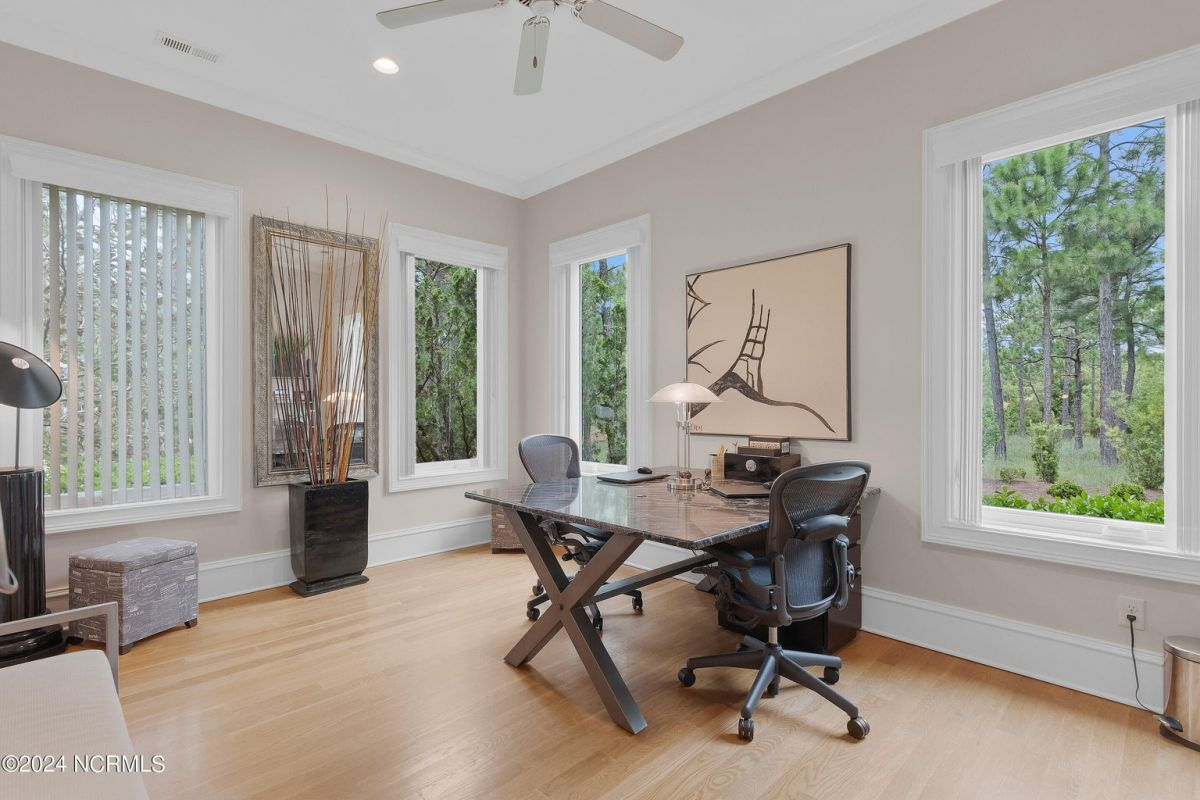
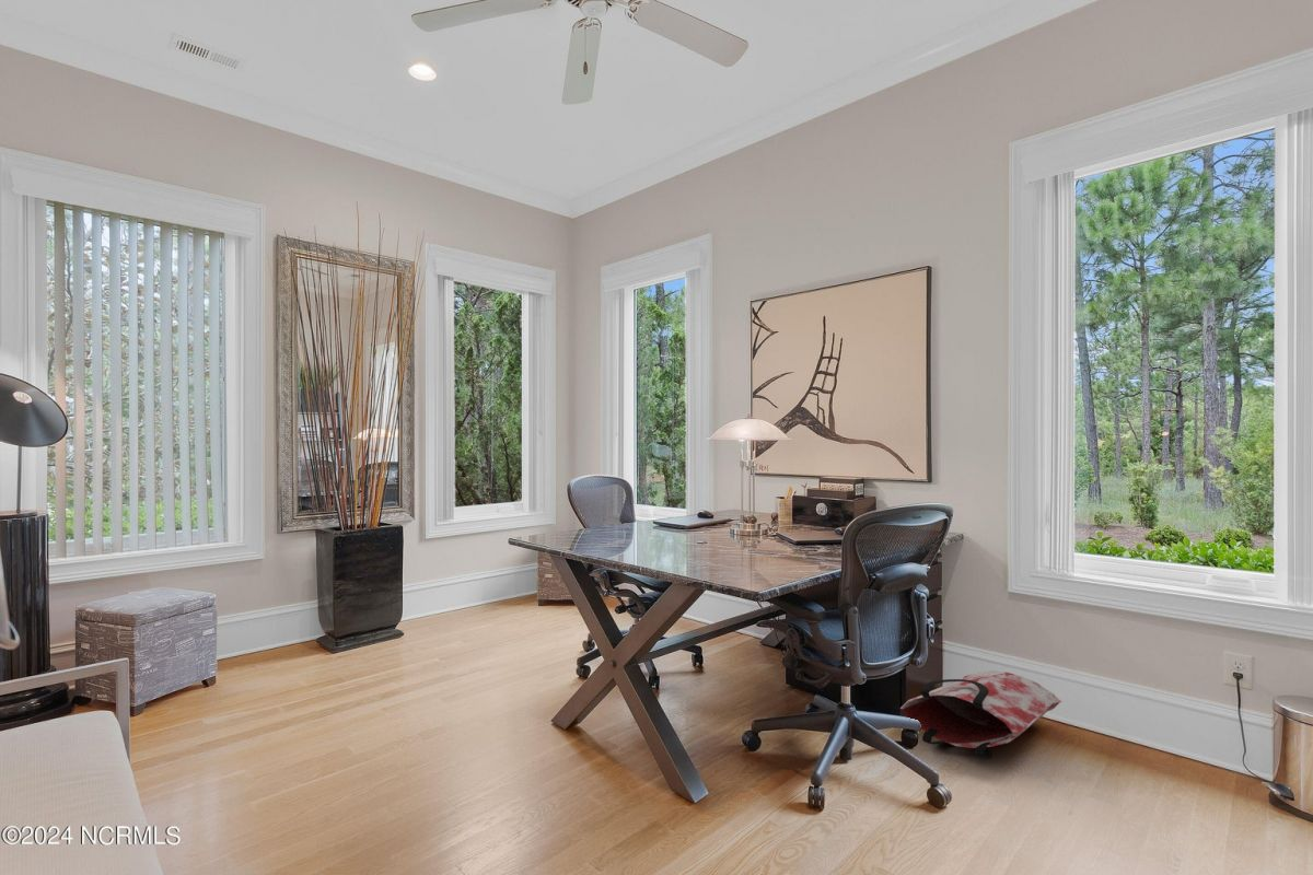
+ bag [899,669,1062,759]
